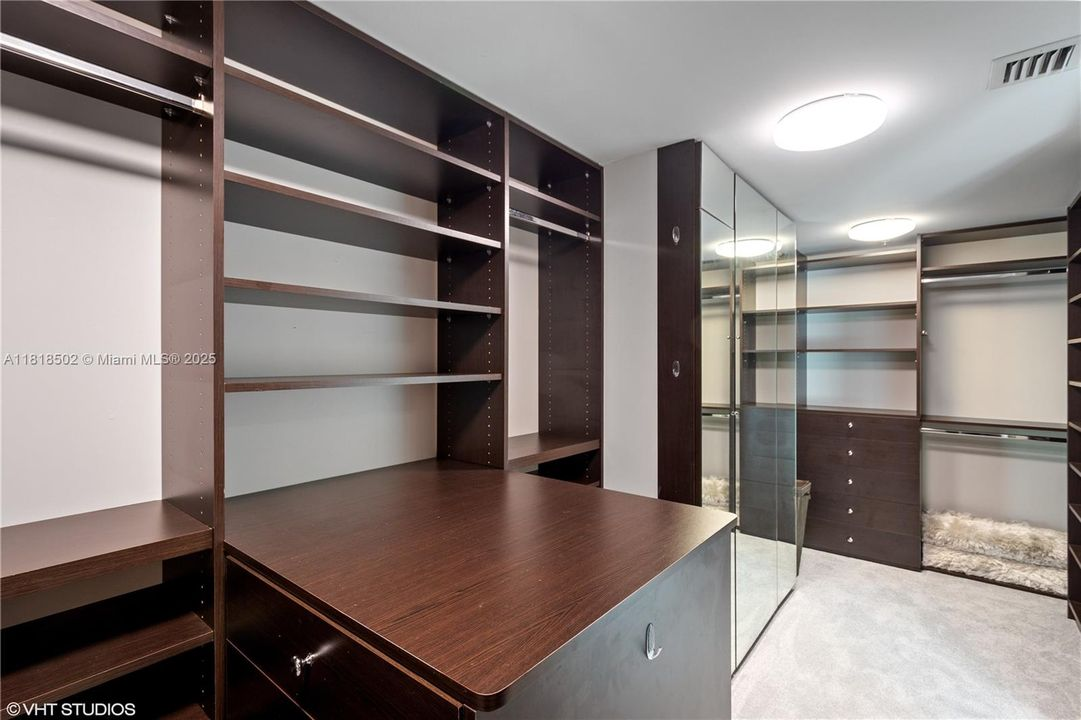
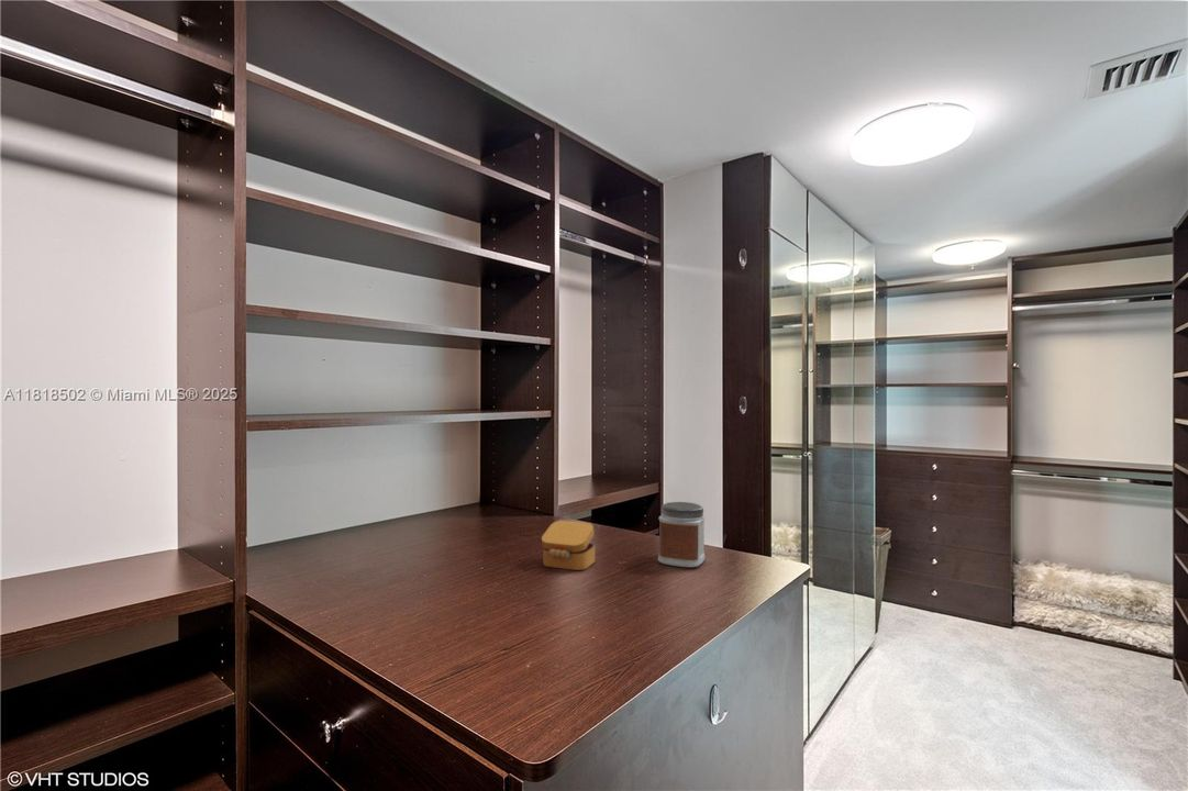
+ jewelry box [541,520,596,571]
+ jar [657,501,707,568]
